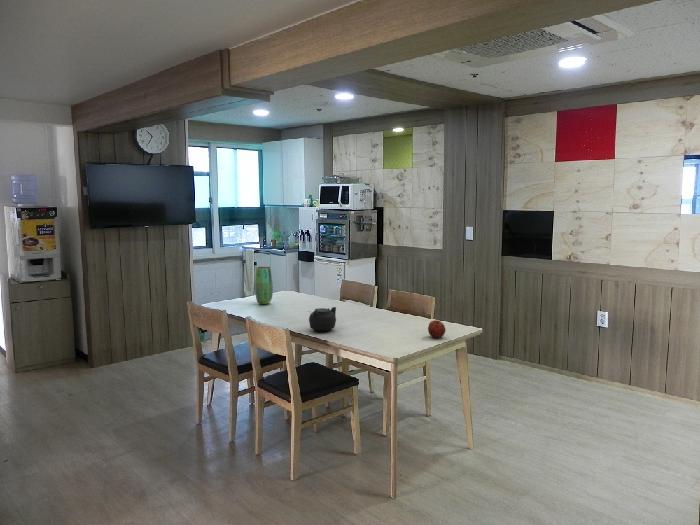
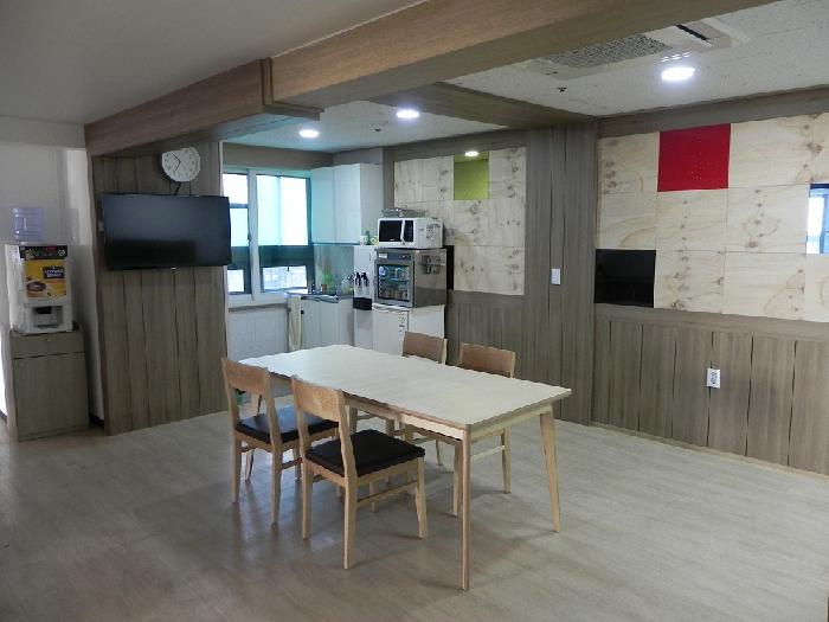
- teapot [307,306,337,333]
- apple [427,319,446,339]
- vase [254,266,274,305]
